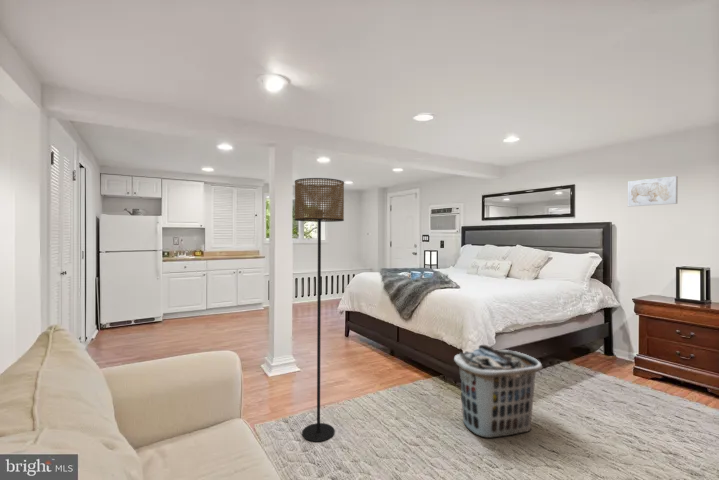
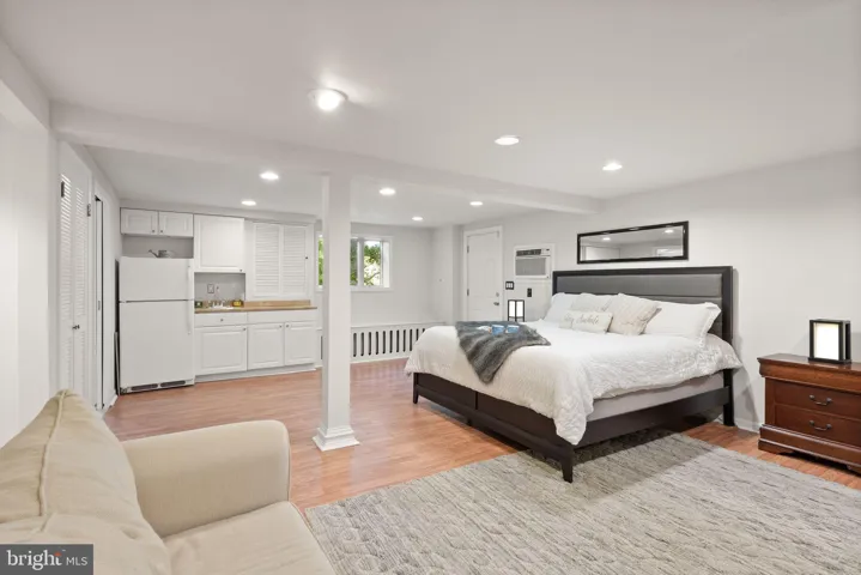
- floor lamp [294,177,345,443]
- wall art [627,175,679,208]
- clothes hamper [453,344,543,439]
